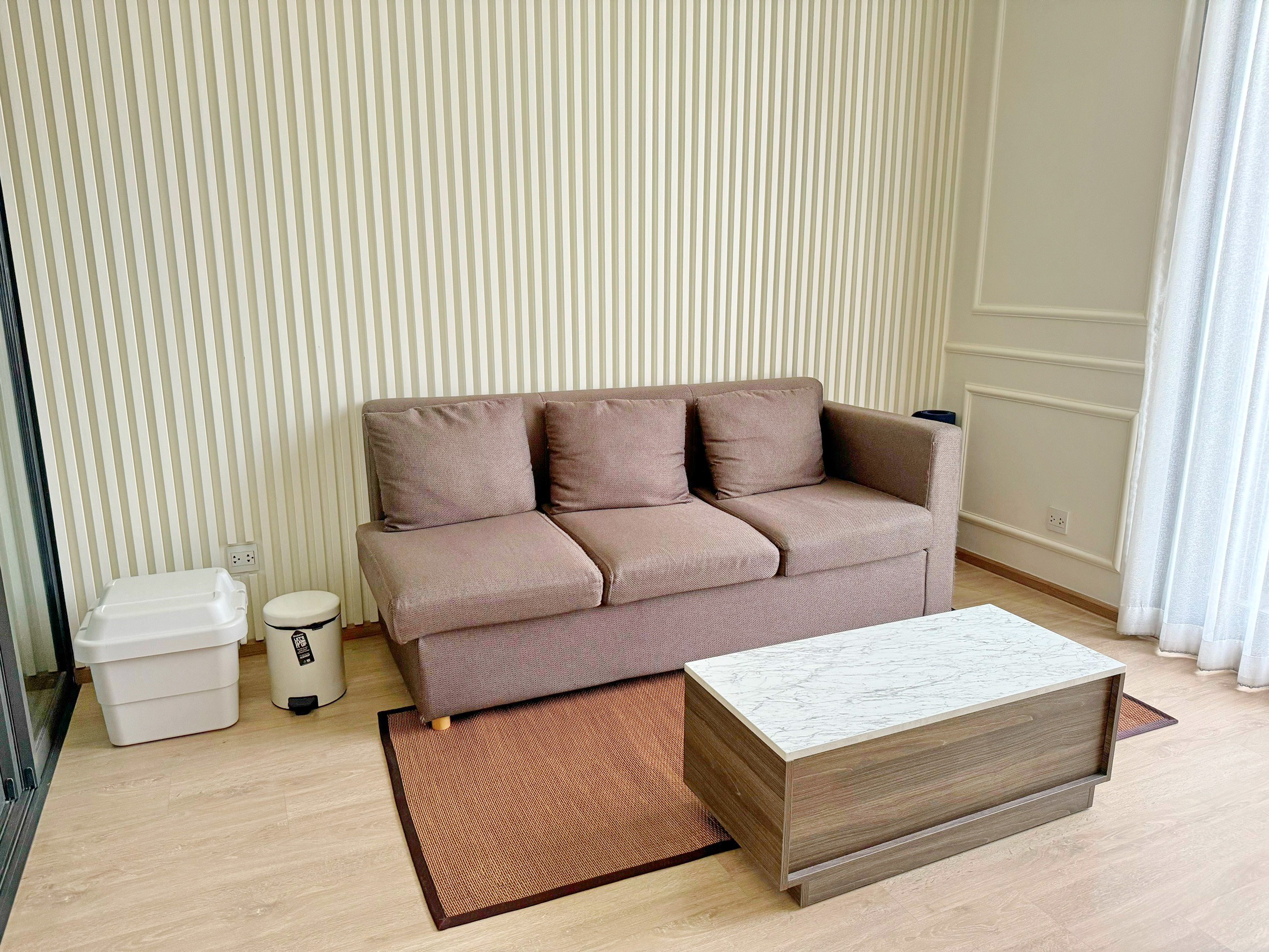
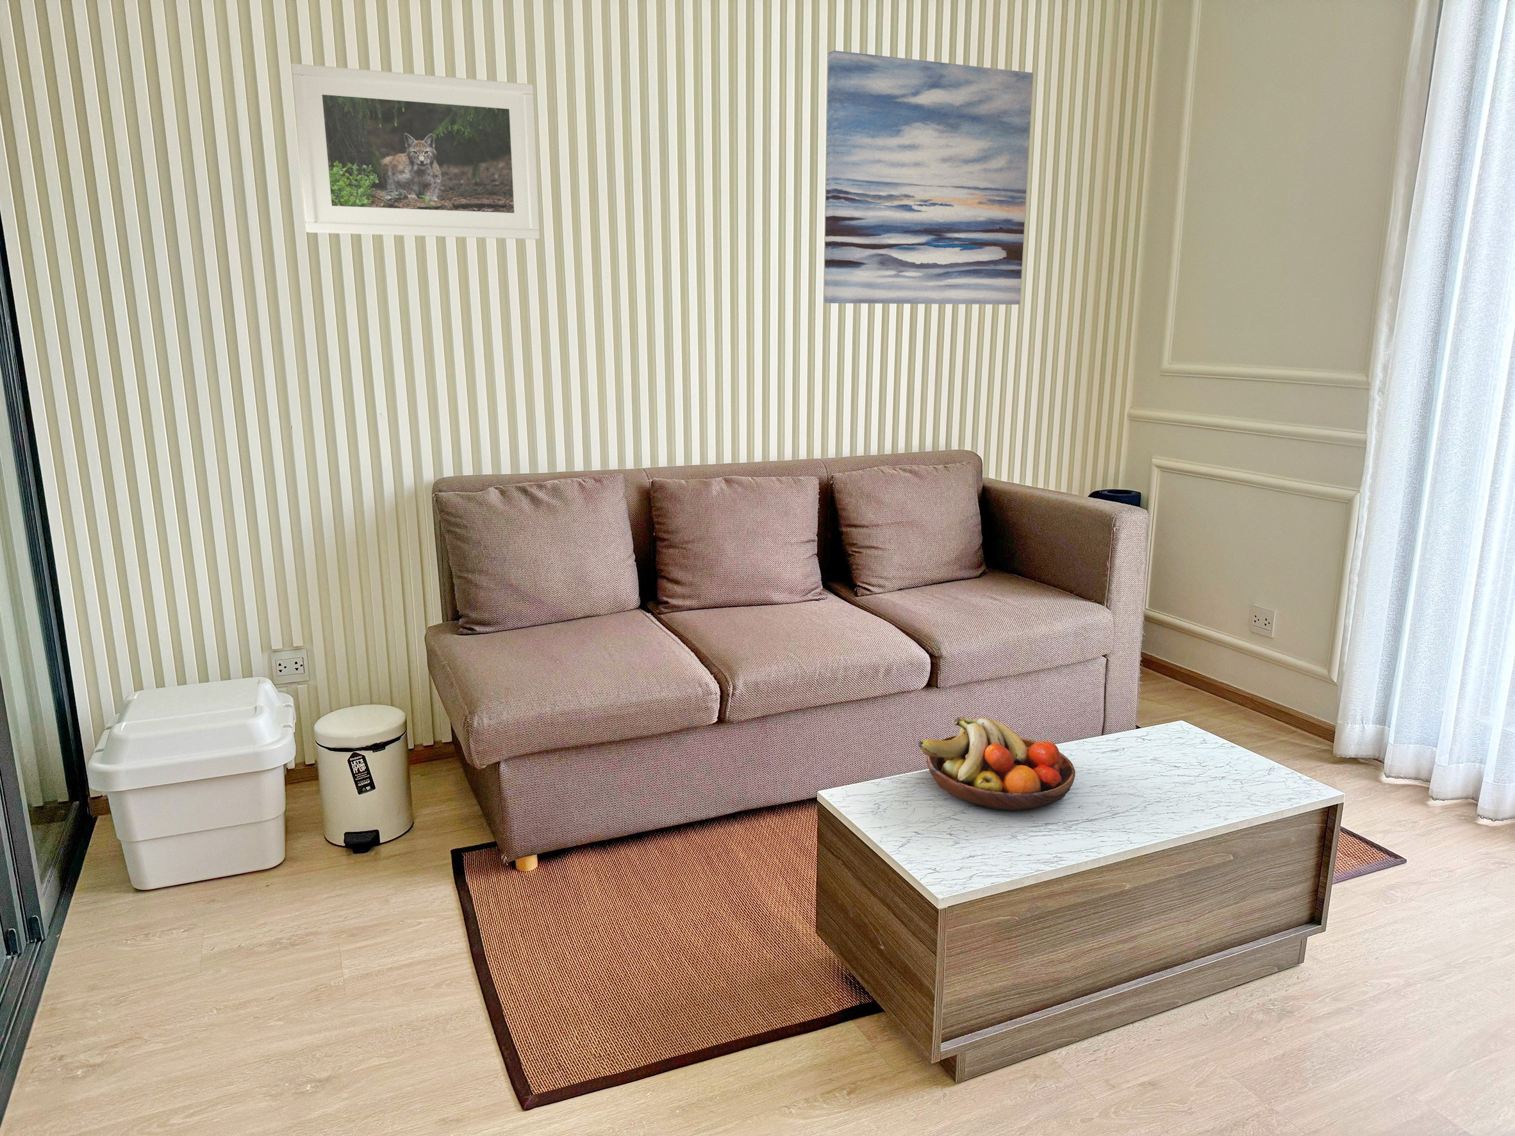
+ fruit bowl [918,717,1076,811]
+ wall art [824,50,1034,305]
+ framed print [290,63,541,240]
